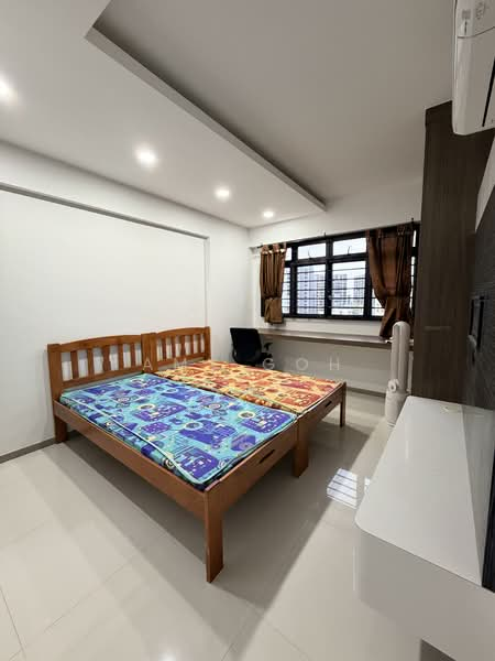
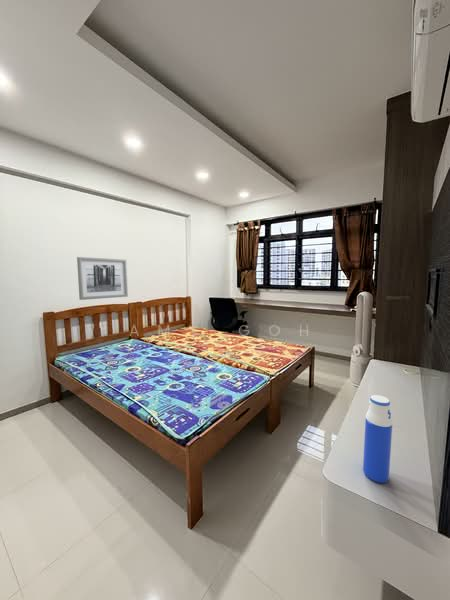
+ wall art [76,256,129,301]
+ water bottle [362,394,393,484]
